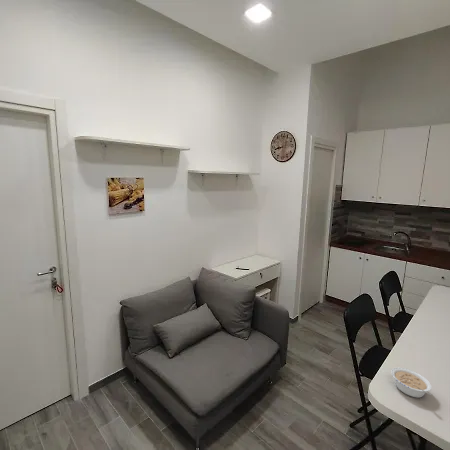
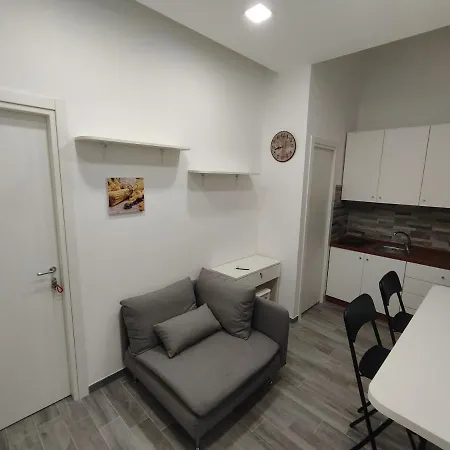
- legume [390,367,433,399]
